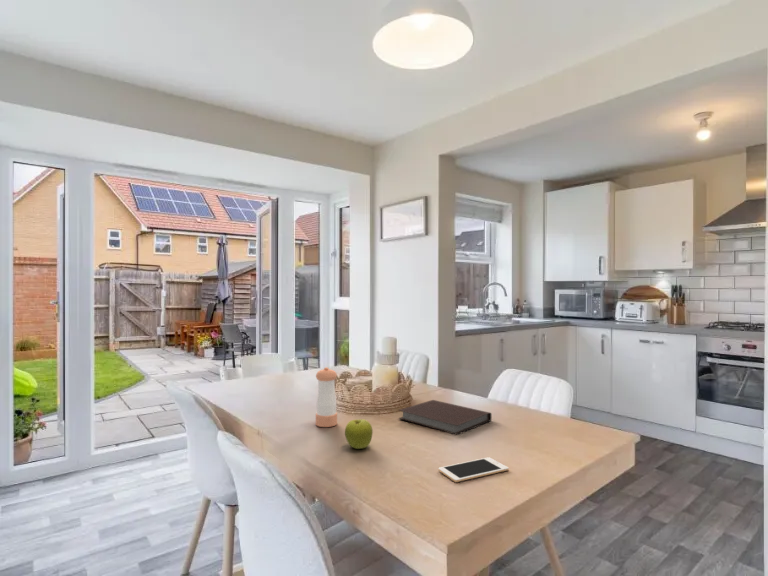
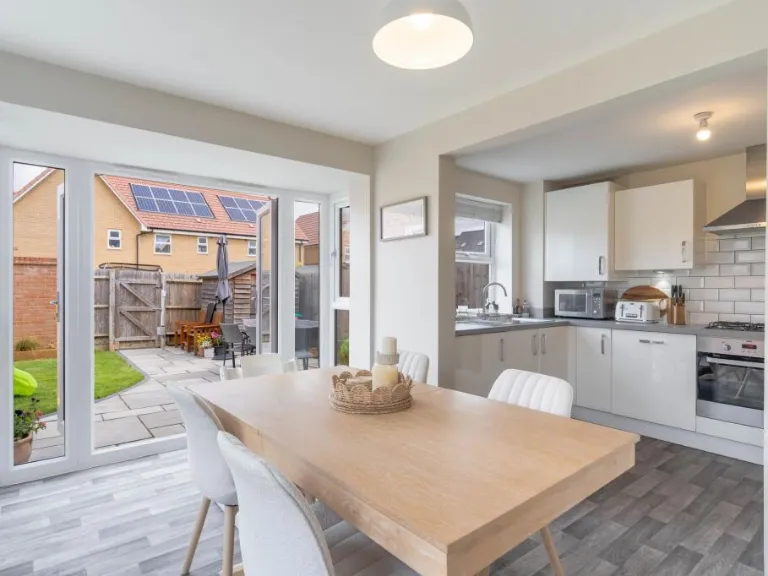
- fruit [344,418,374,450]
- notebook [397,399,492,436]
- pepper shaker [315,366,338,428]
- cell phone [437,456,510,483]
